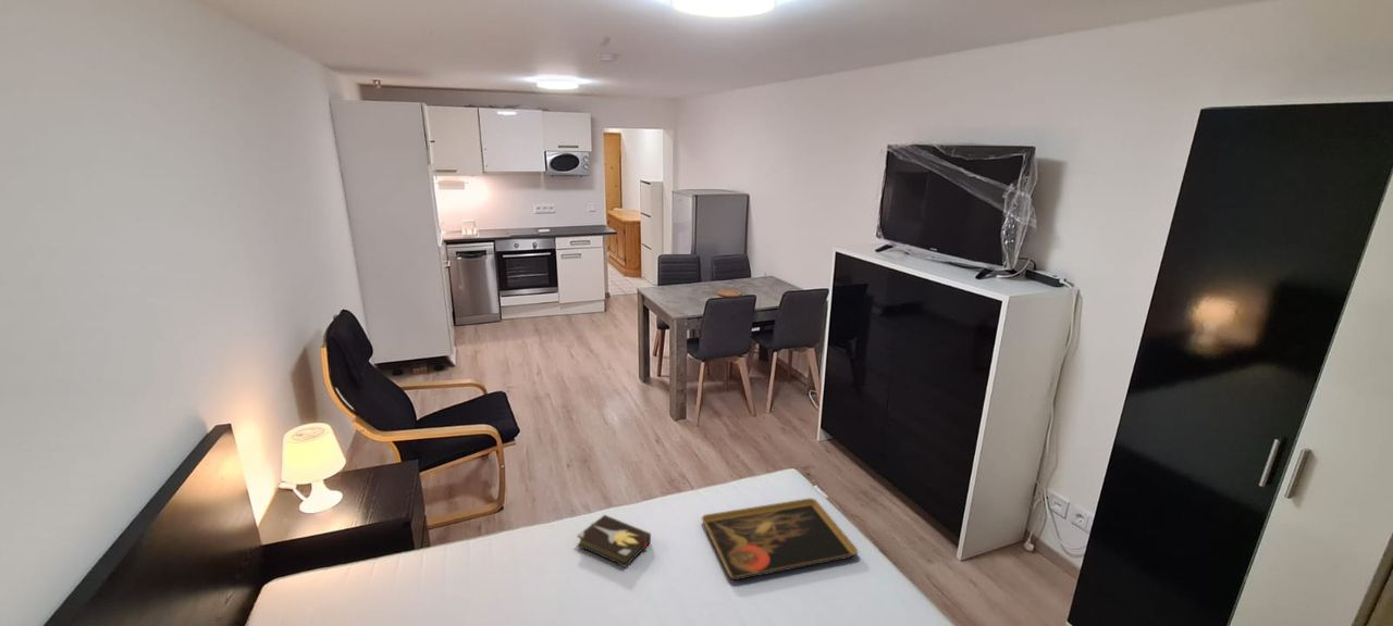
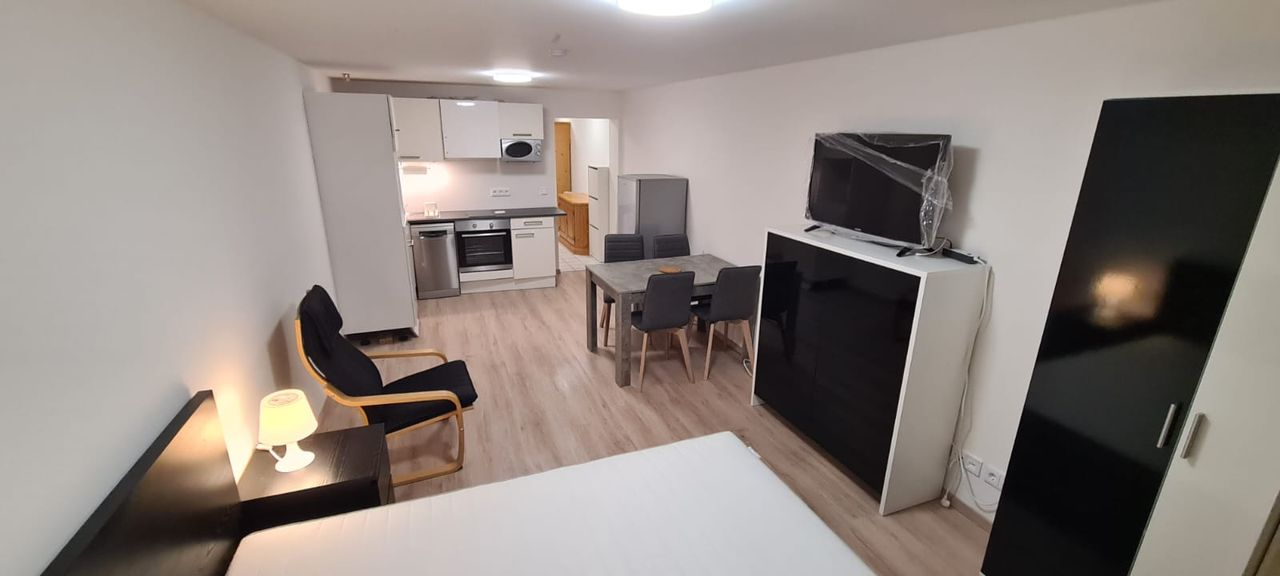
- decorative tray [701,497,859,581]
- hardback book [577,514,652,568]
